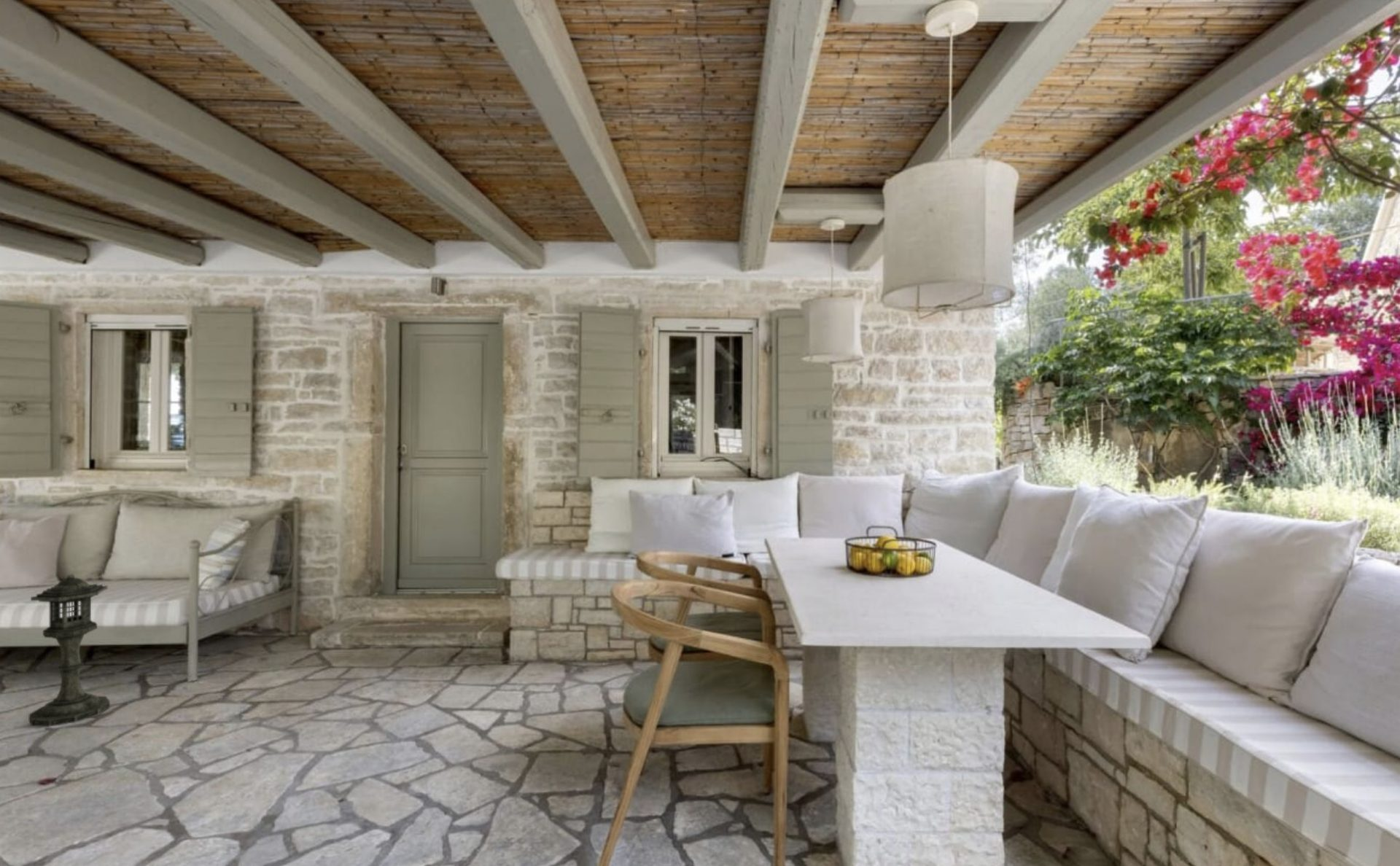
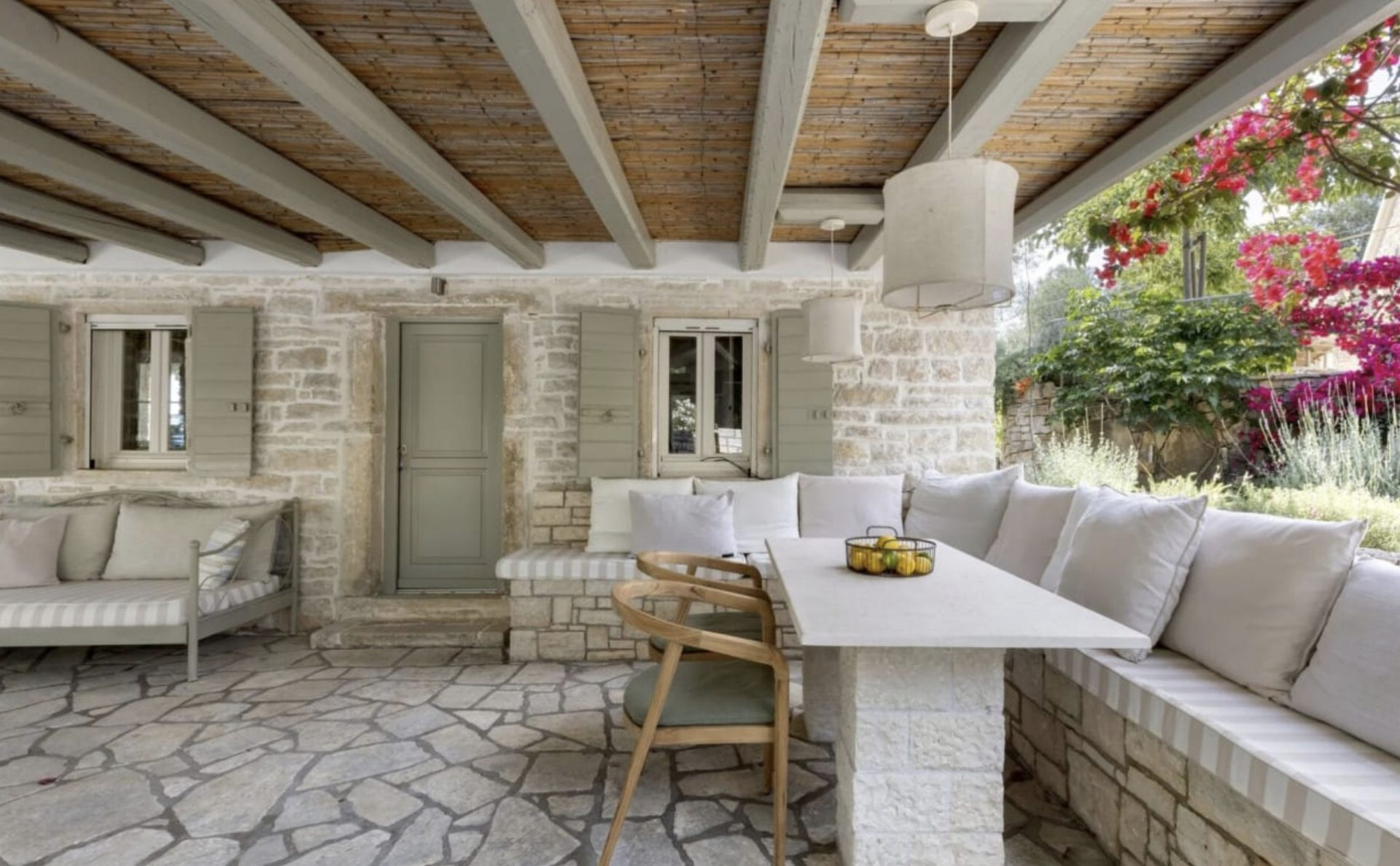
- lantern [28,574,111,727]
